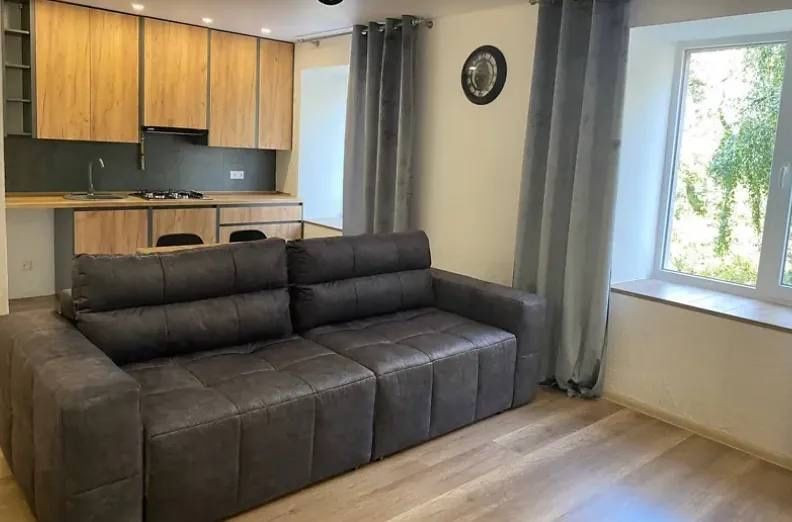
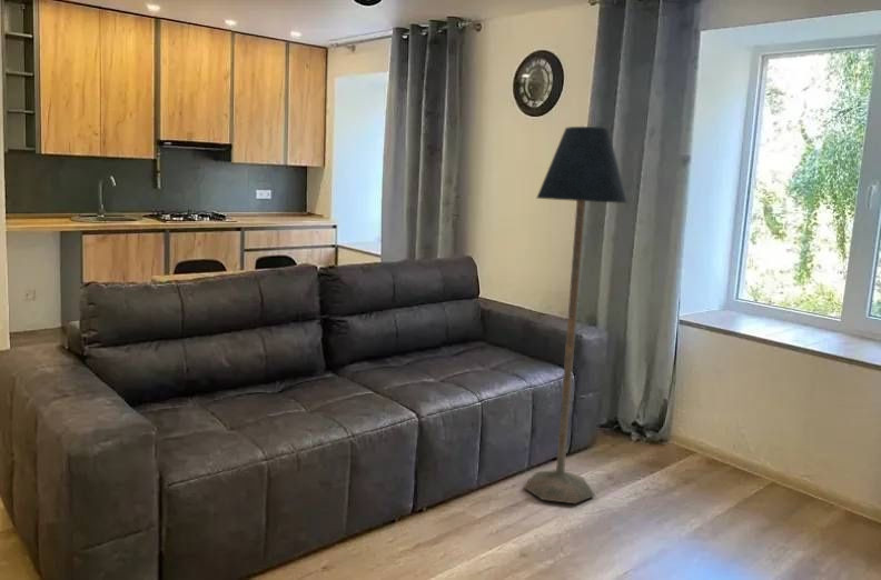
+ floor lamp [523,126,630,504]
